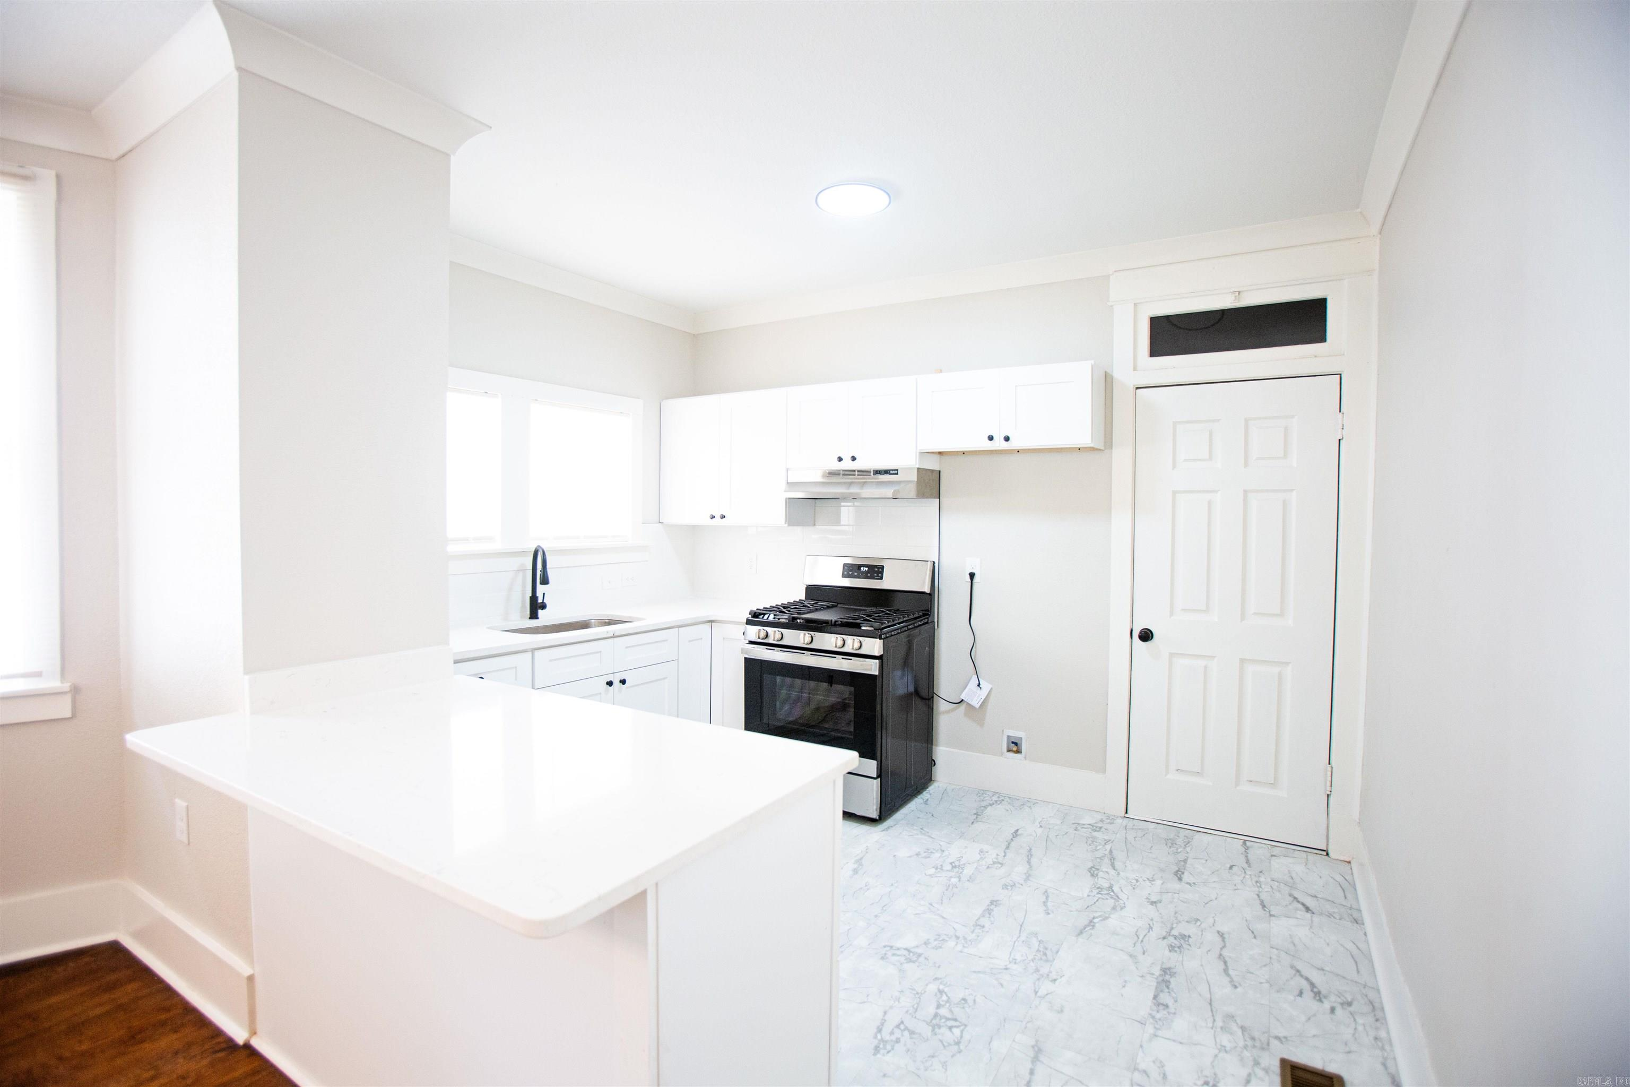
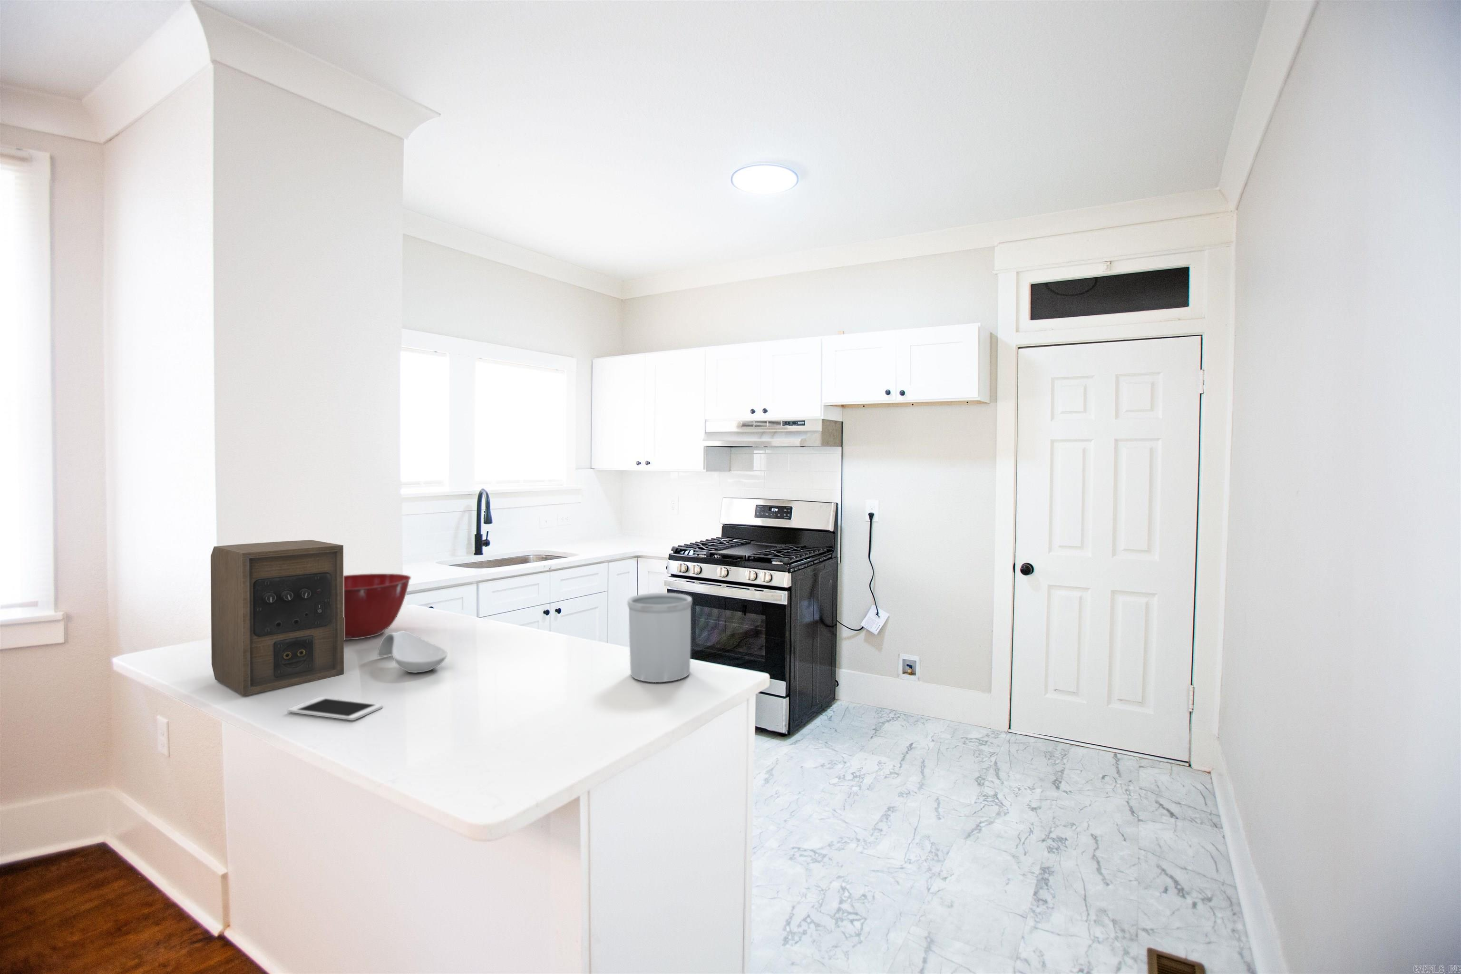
+ speaker [210,539,345,697]
+ utensil holder [627,592,692,683]
+ cell phone [287,697,384,721]
+ mixing bowl [344,573,411,640]
+ spoon rest [377,630,448,673]
